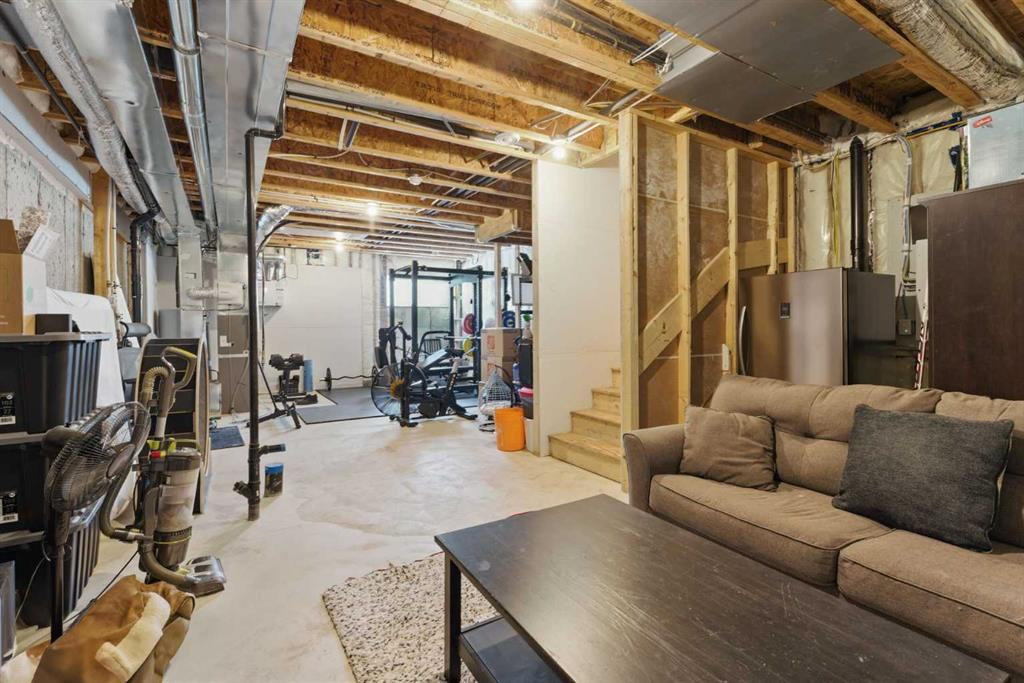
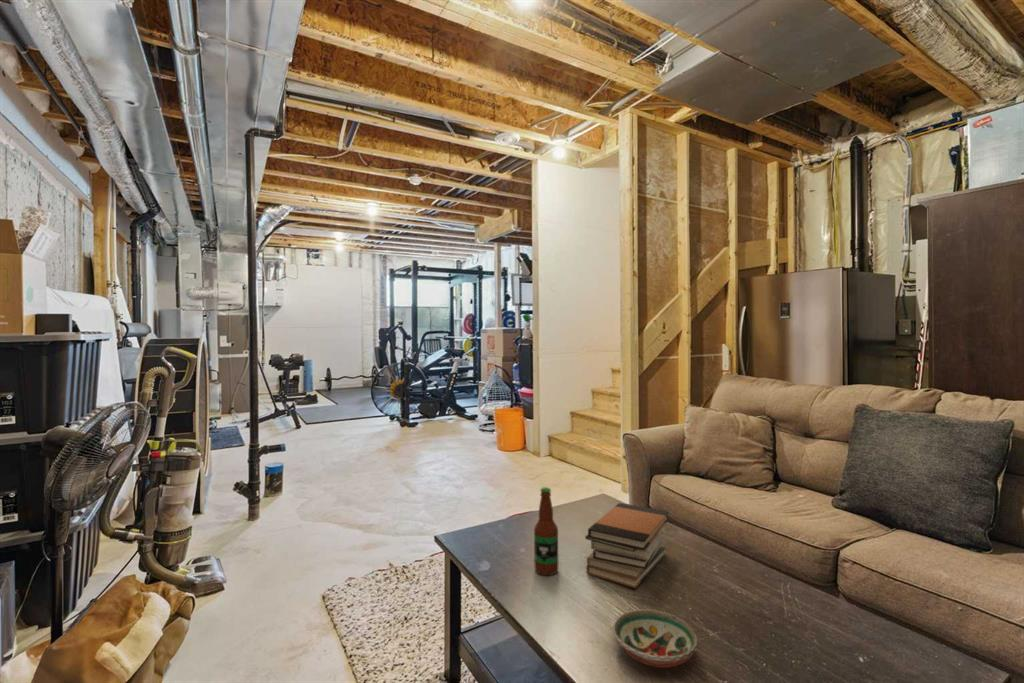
+ bottle [533,487,559,576]
+ book stack [584,502,670,589]
+ decorative bowl [612,609,699,669]
